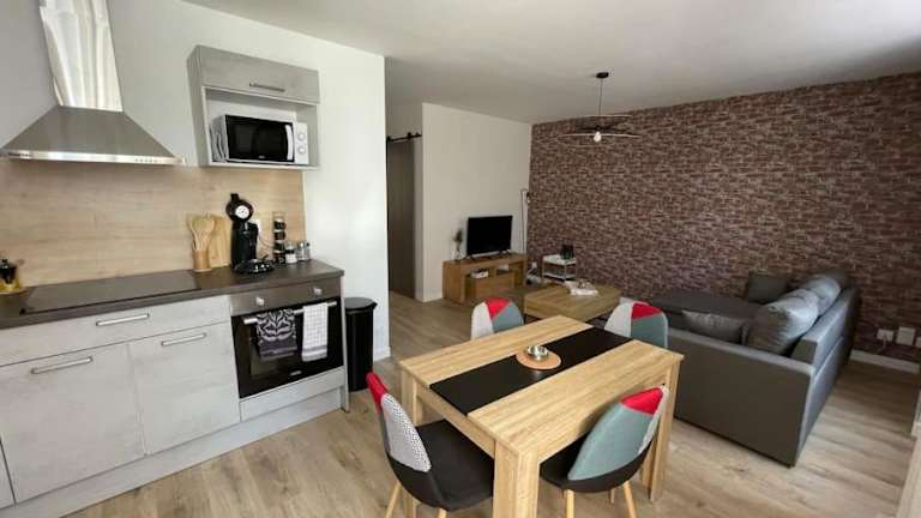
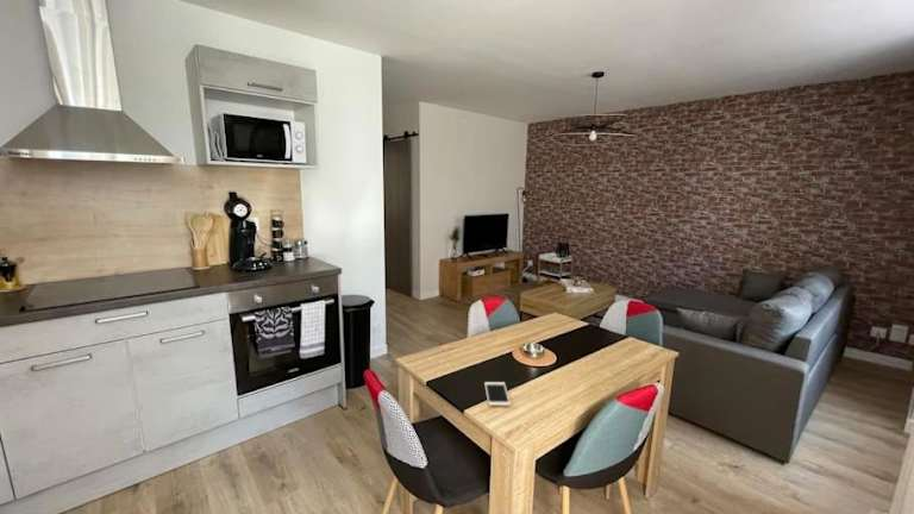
+ cell phone [483,381,512,407]
